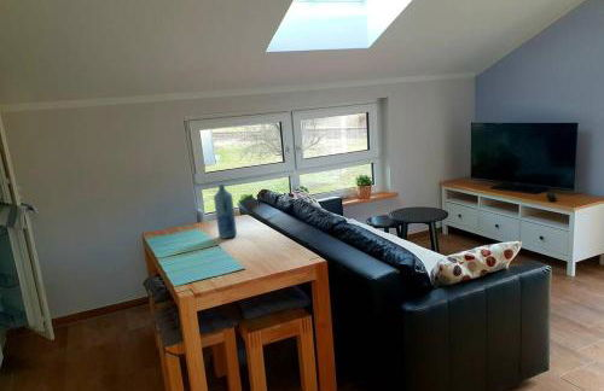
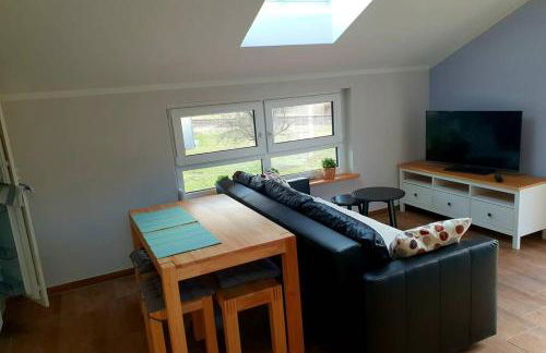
- bottle [213,183,238,240]
